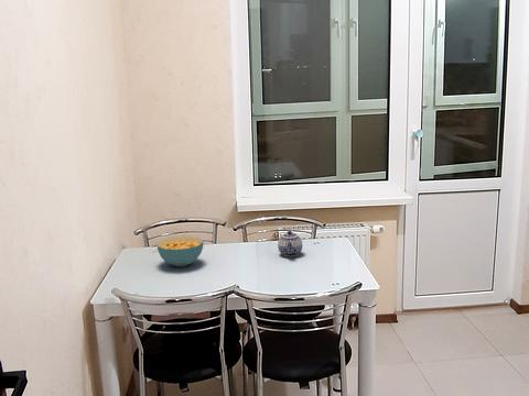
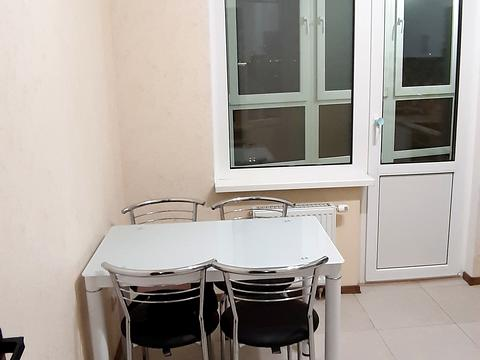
- cereal bowl [155,235,205,267]
- teapot [277,230,303,257]
